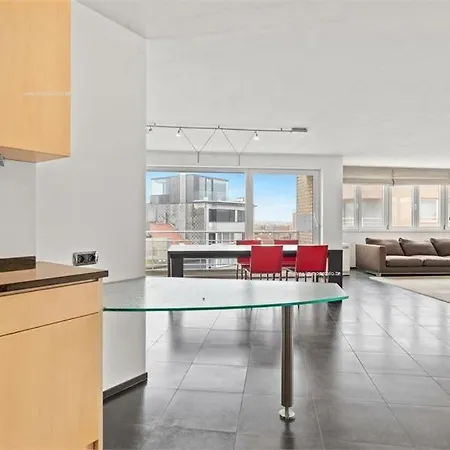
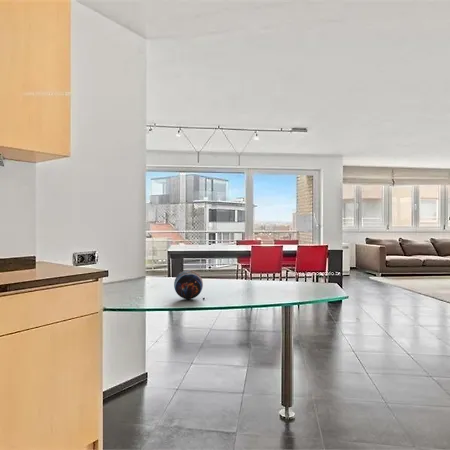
+ decorative orb [173,269,204,300]
